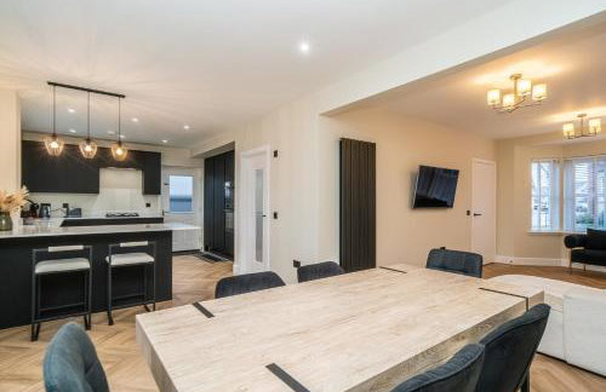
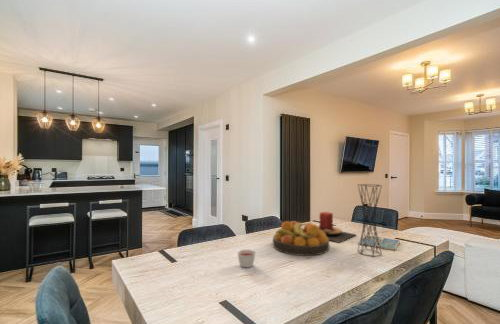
+ vase [357,183,383,258]
+ fruit bowl [272,220,330,257]
+ candle [237,249,256,268]
+ candle [318,211,357,244]
+ drink coaster [358,234,401,252]
